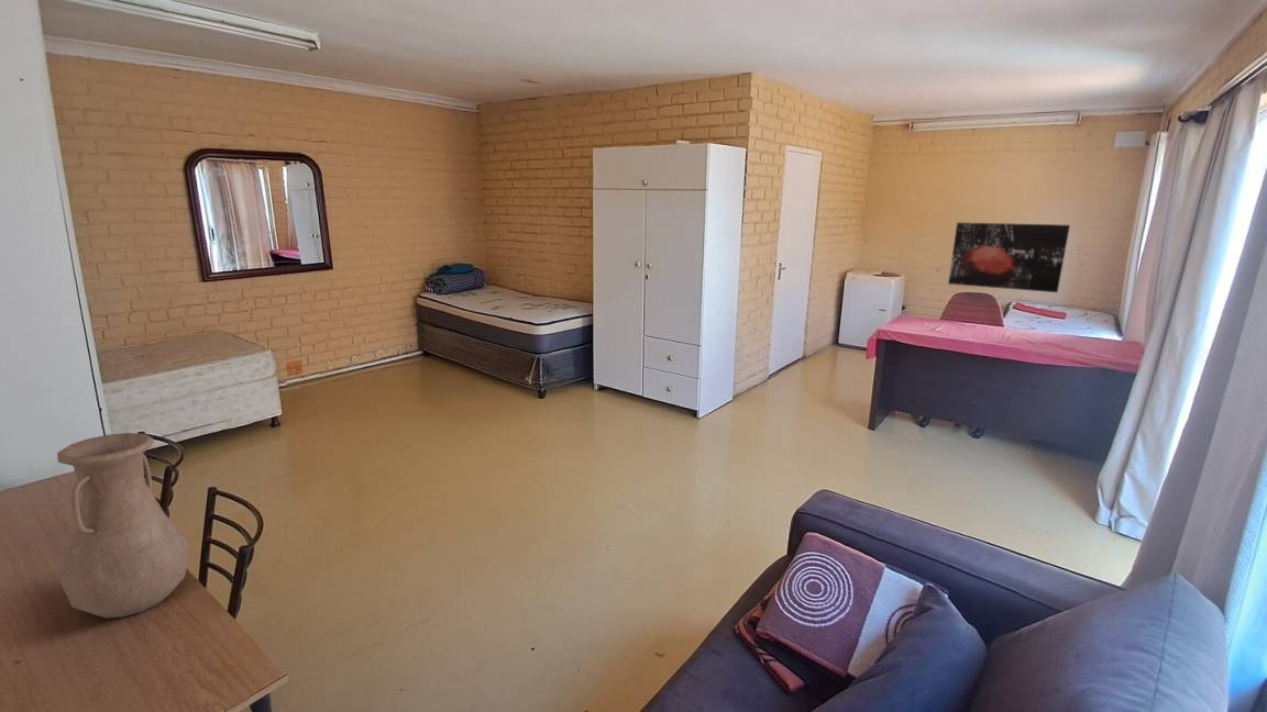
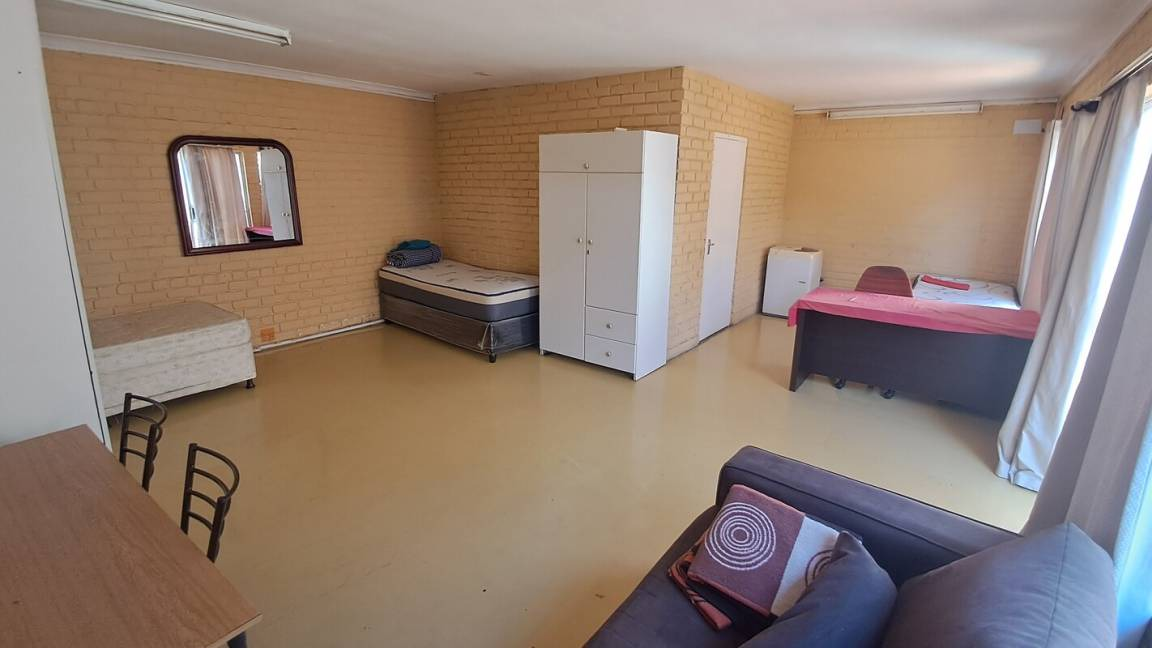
- wall art [947,222,1071,293]
- vase [56,432,189,620]
